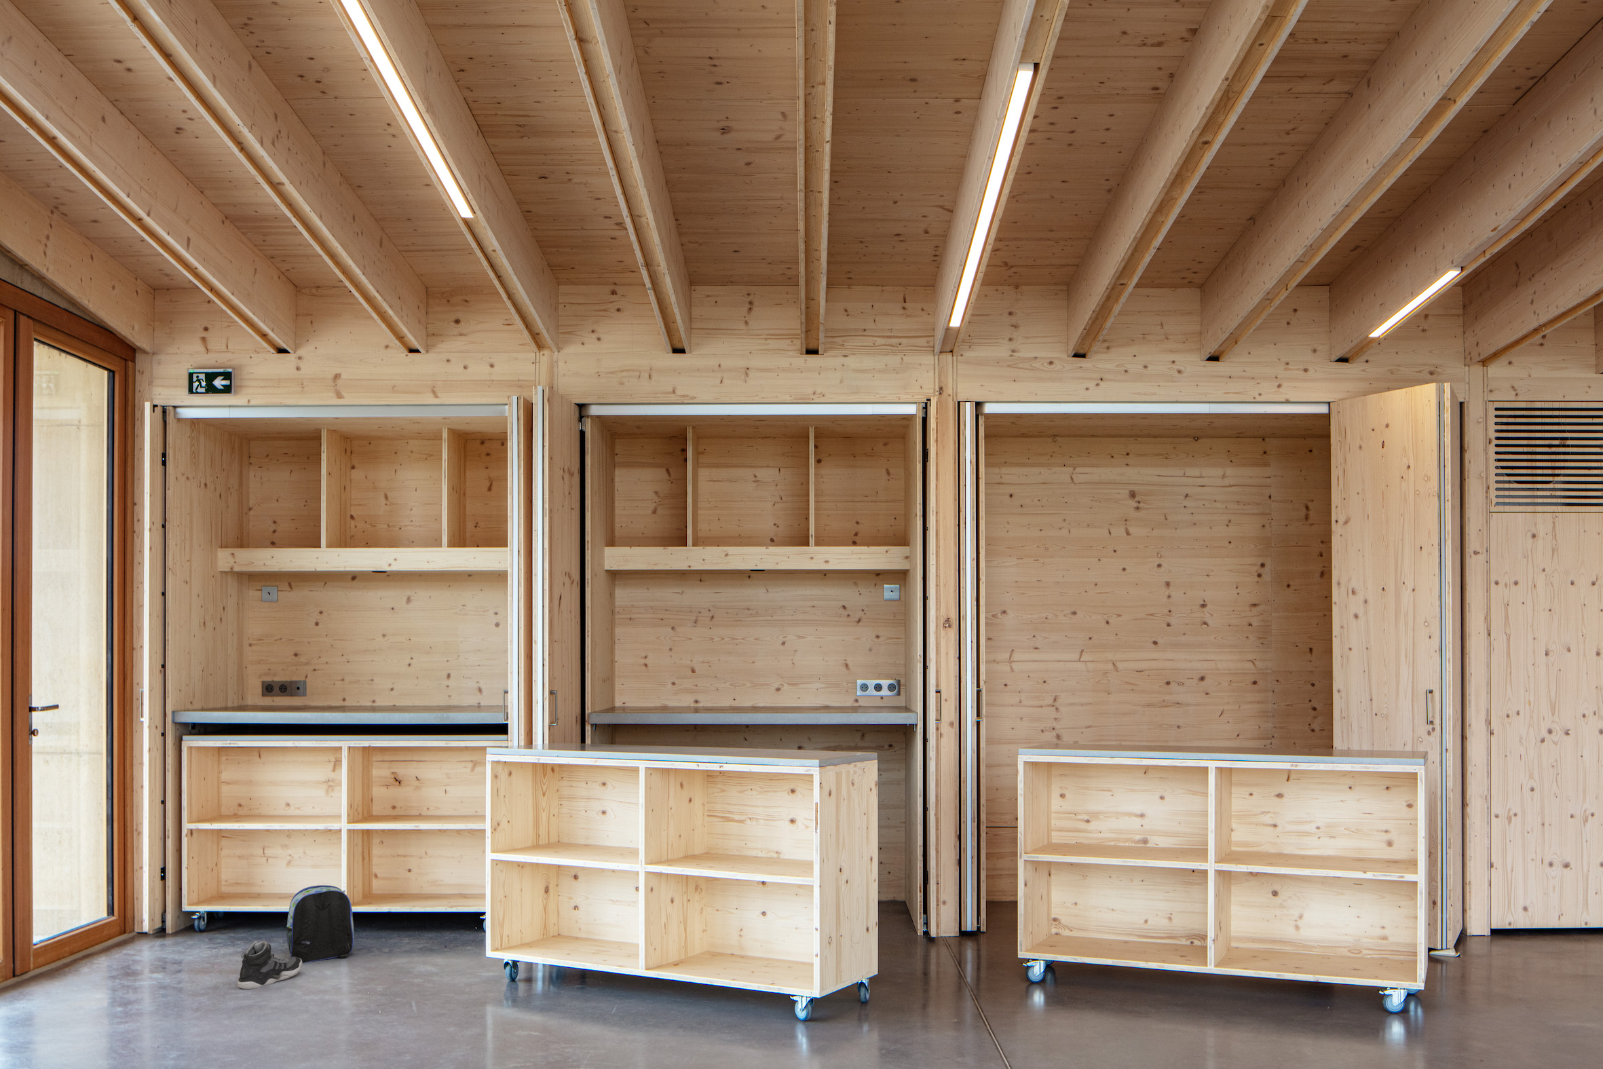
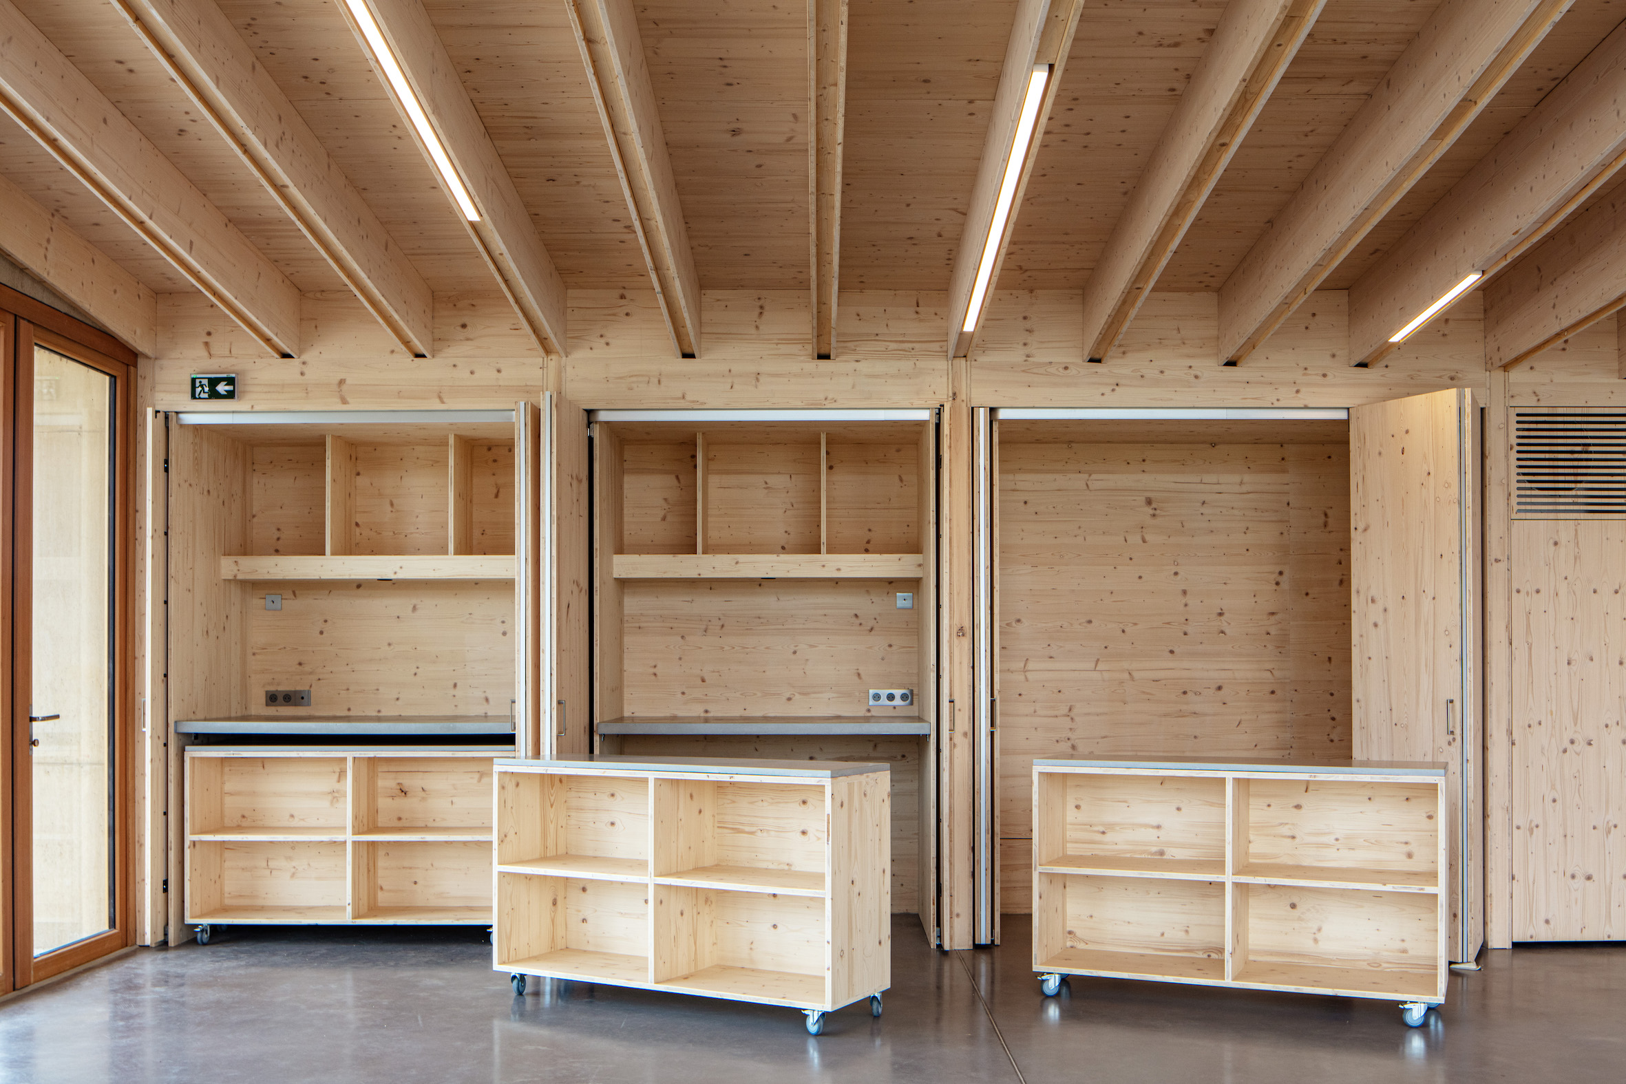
- backpack [286,884,354,963]
- sneaker [237,940,303,989]
